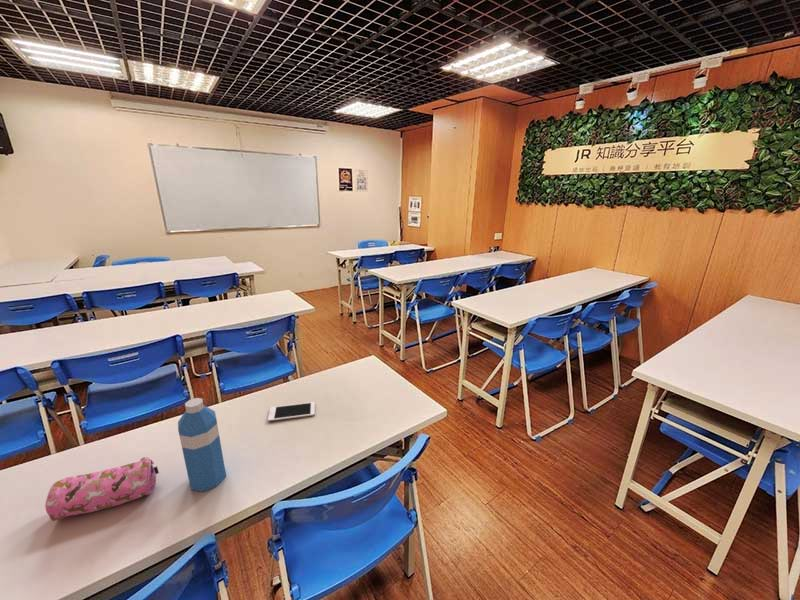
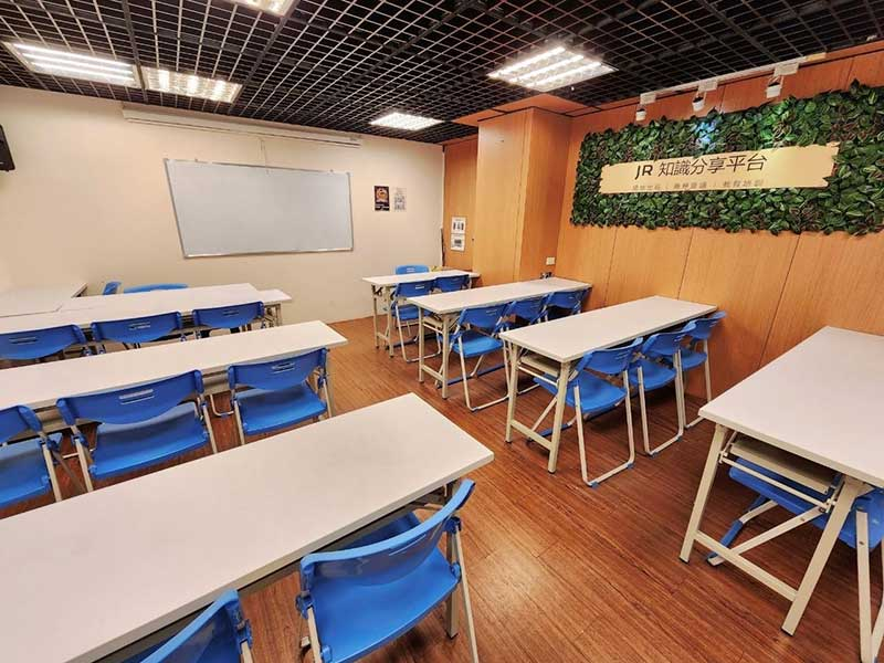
- pencil case [44,456,160,522]
- water bottle [177,397,227,493]
- cell phone [267,401,316,422]
